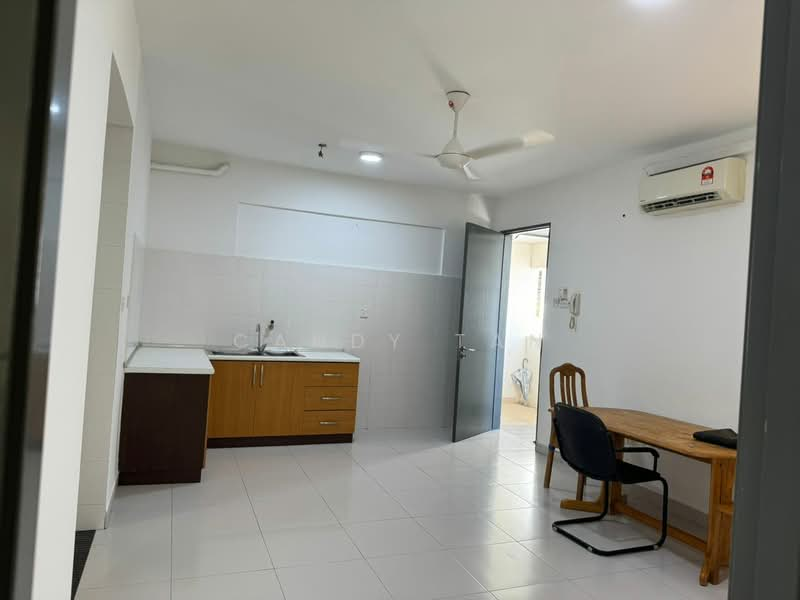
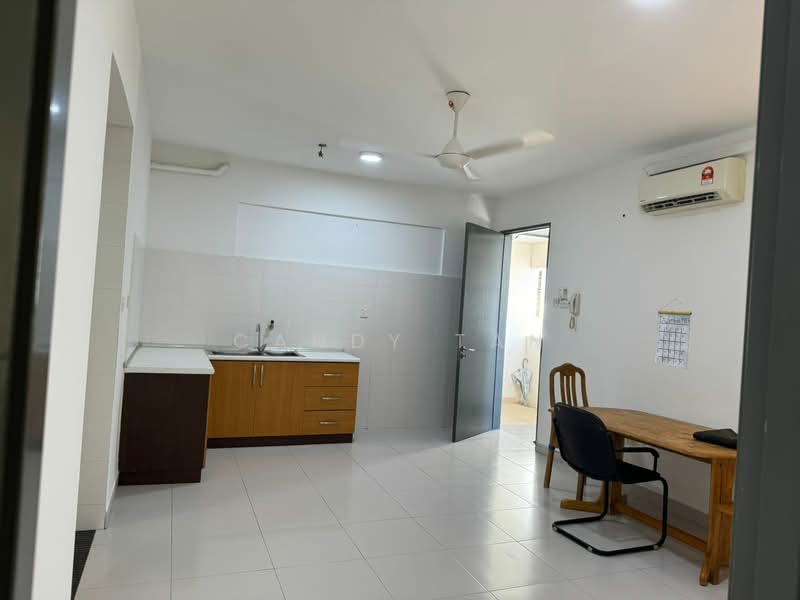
+ calendar [654,299,693,370]
